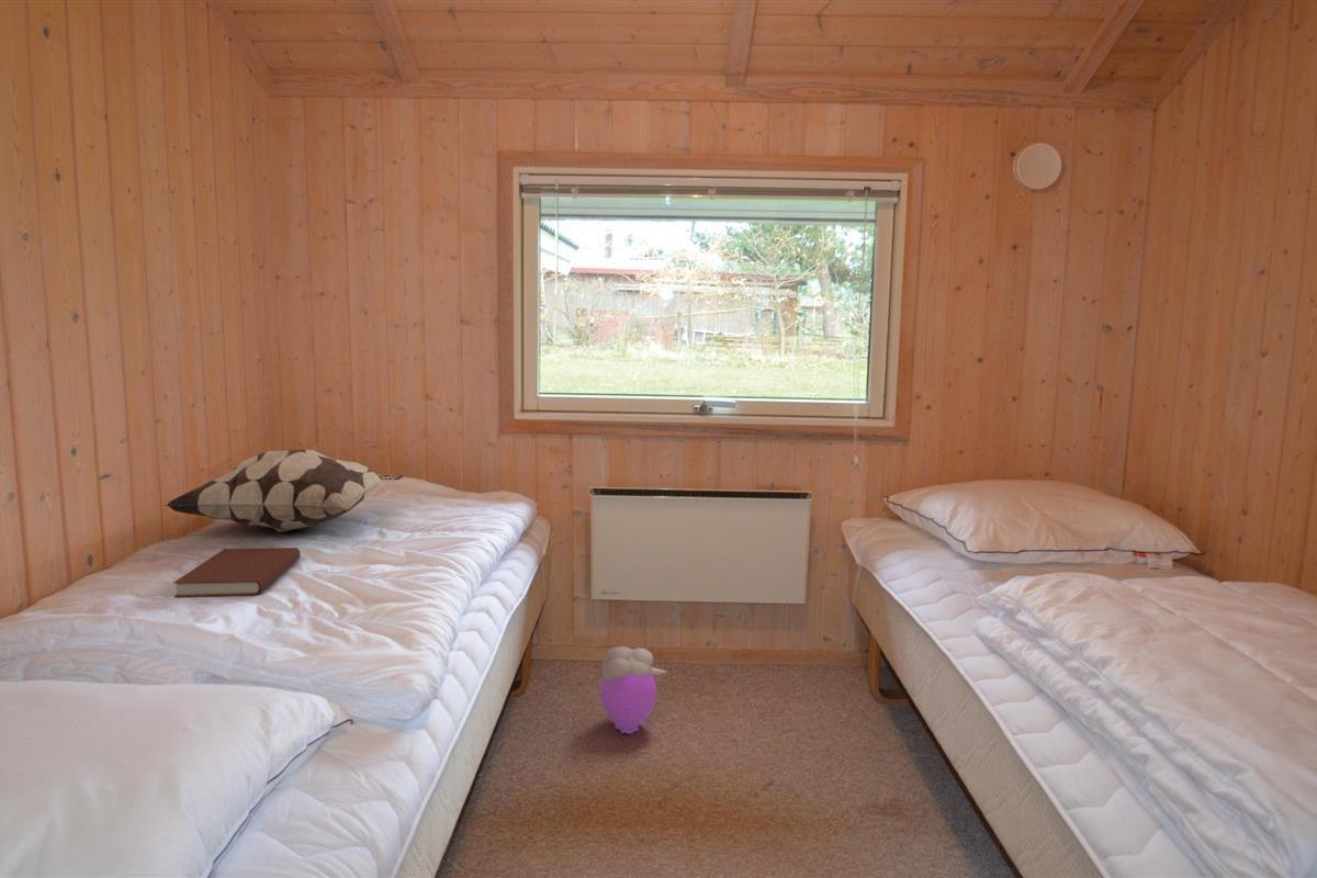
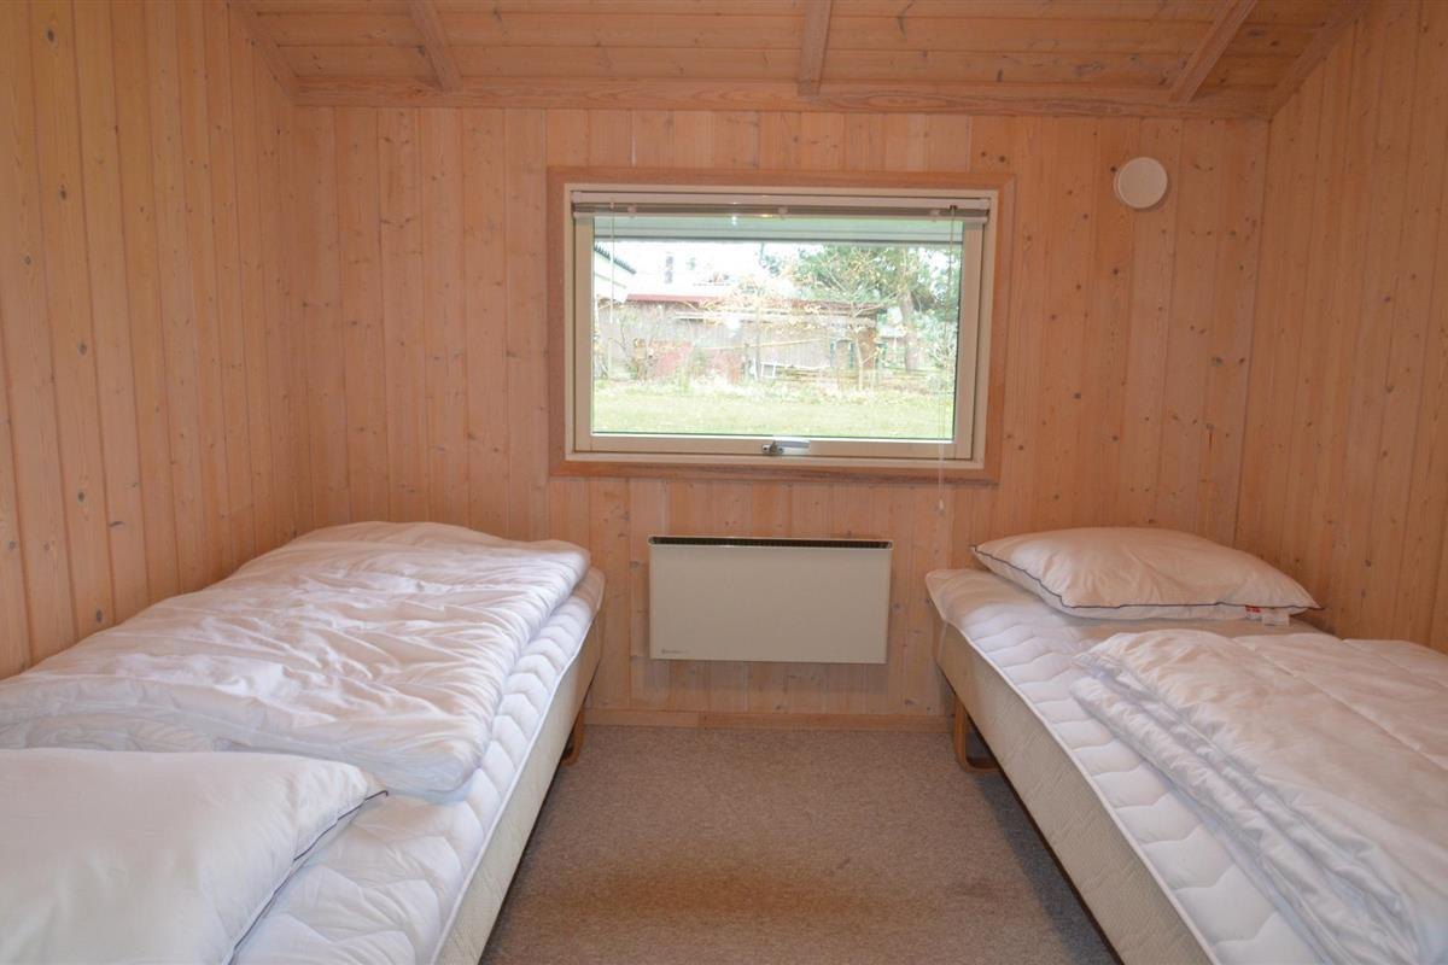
- decorative pillow [164,448,405,533]
- plush toy [598,645,668,735]
- book [172,547,301,598]
